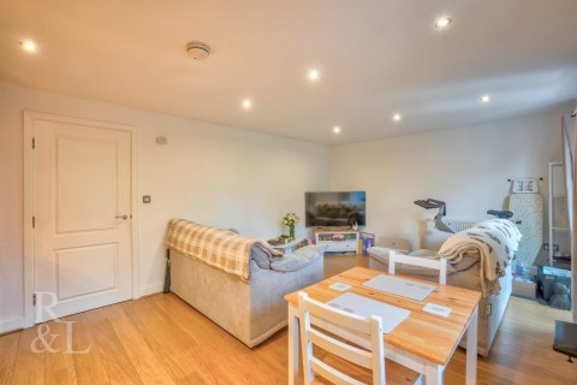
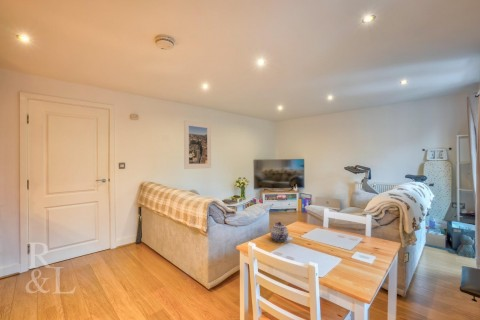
+ teapot [270,221,289,243]
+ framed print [183,119,212,170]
